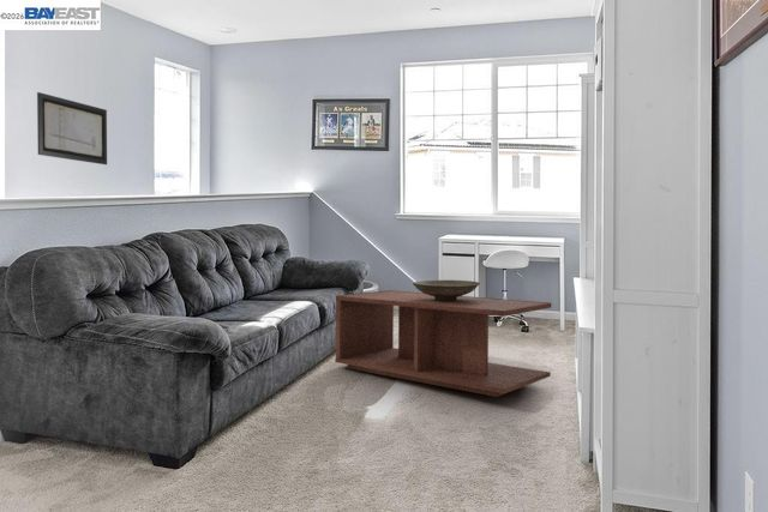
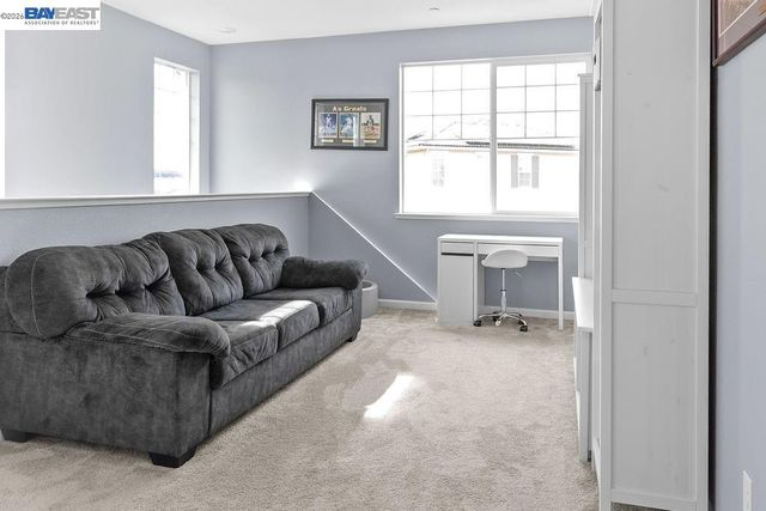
- coffee table [334,289,552,398]
- wall art [36,91,108,165]
- decorative bowl [412,279,481,301]
